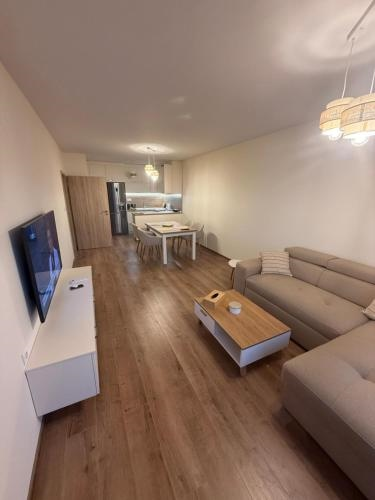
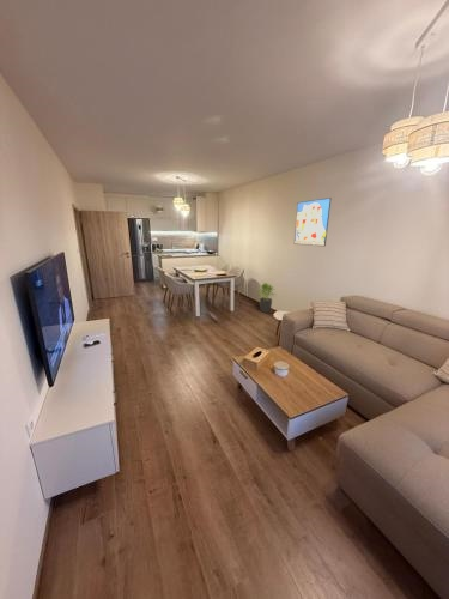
+ potted plant [256,282,278,314]
+ wall art [293,196,333,247]
